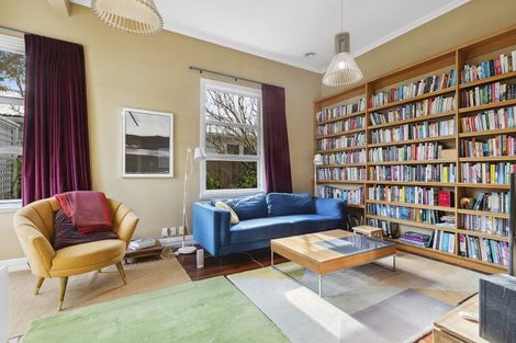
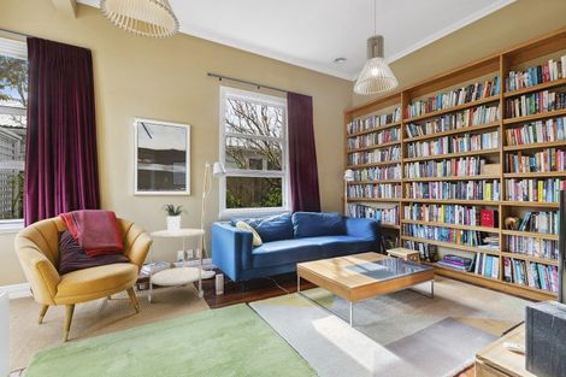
+ side table [147,228,206,304]
+ potted plant [159,204,189,234]
